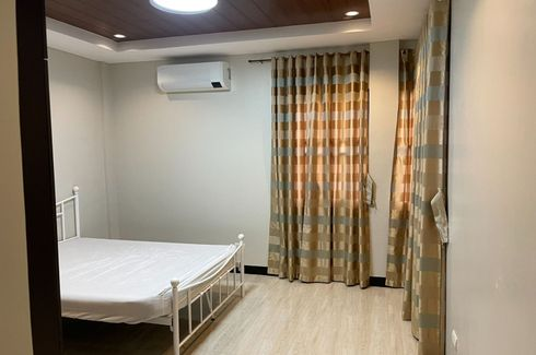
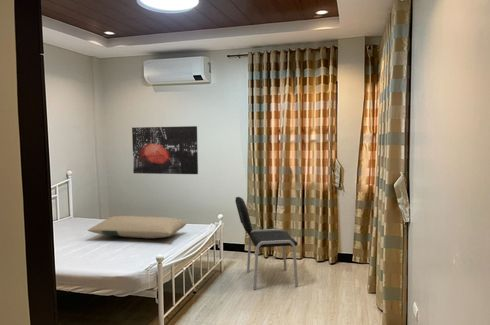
+ chair [234,196,299,290]
+ pillow [87,215,188,239]
+ wall art [131,125,199,175]
